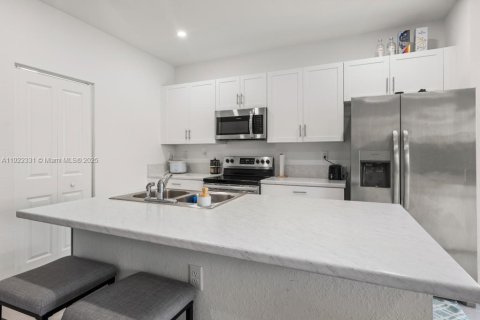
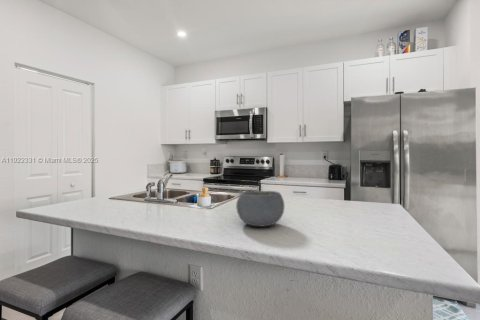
+ bowl [235,190,285,228]
